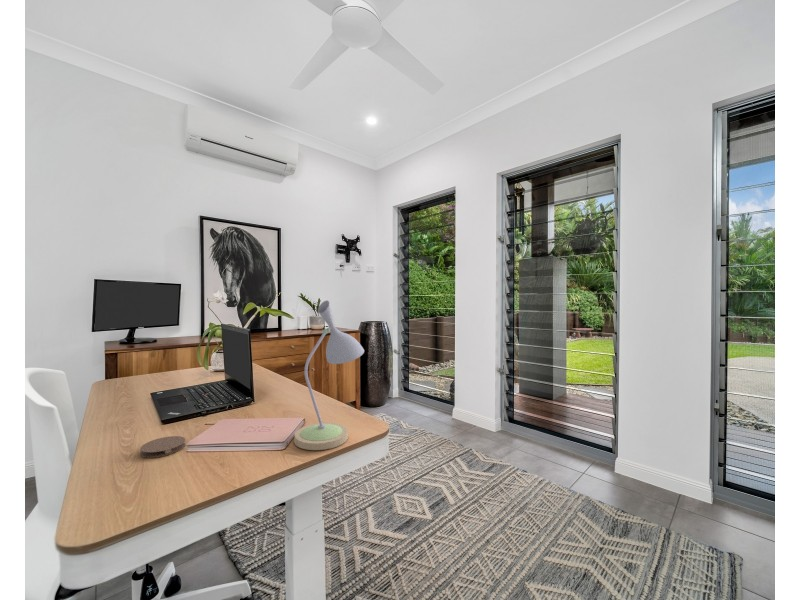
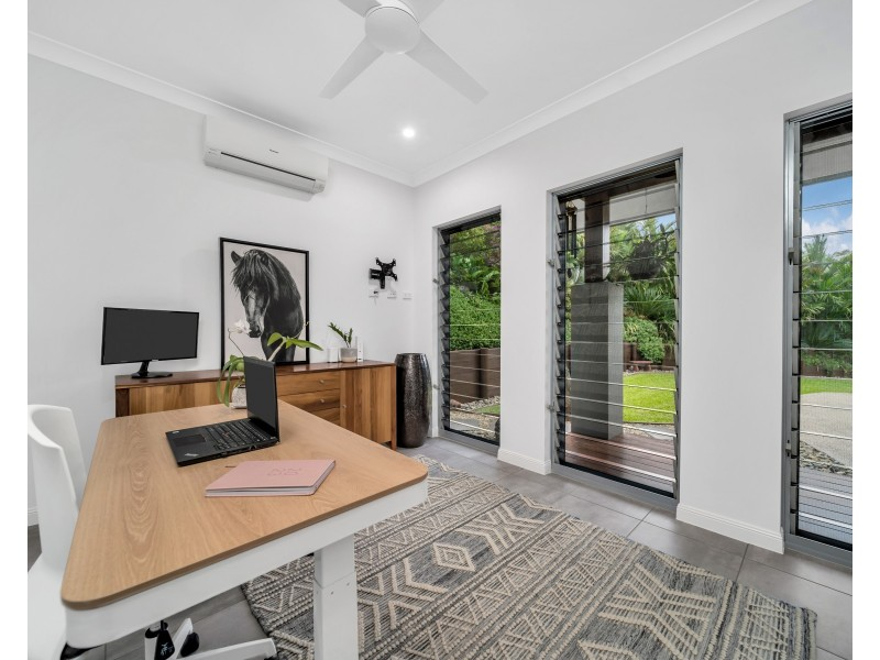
- coaster [139,435,186,459]
- desk lamp [293,299,365,451]
